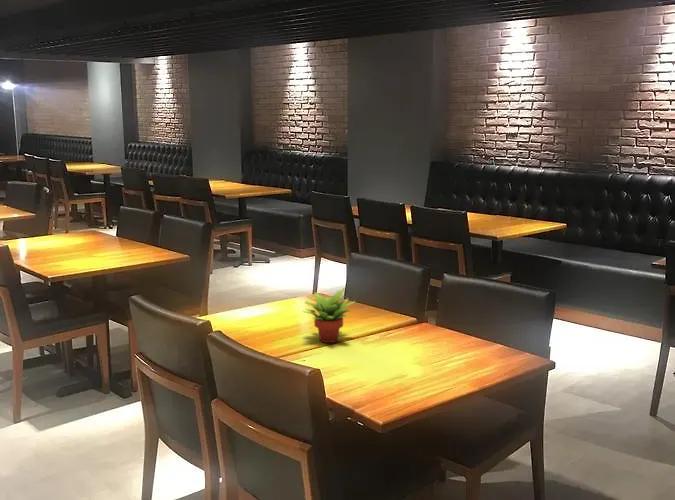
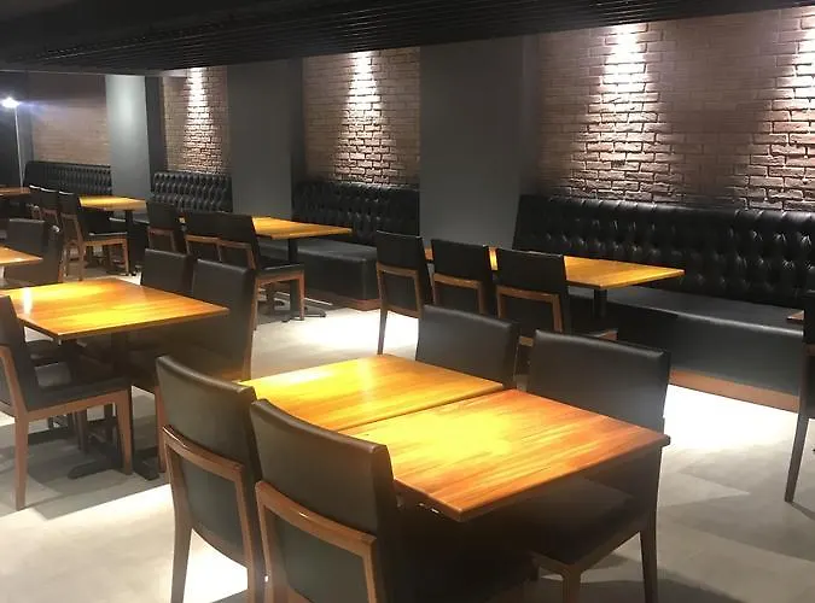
- succulent plant [302,286,356,344]
